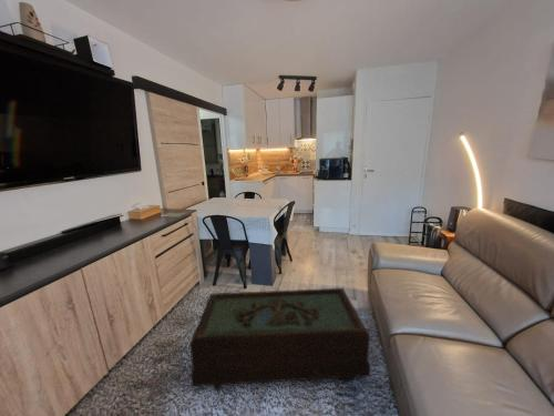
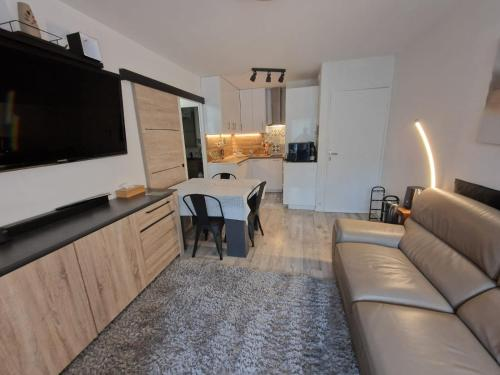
- coffee table [188,287,371,392]
